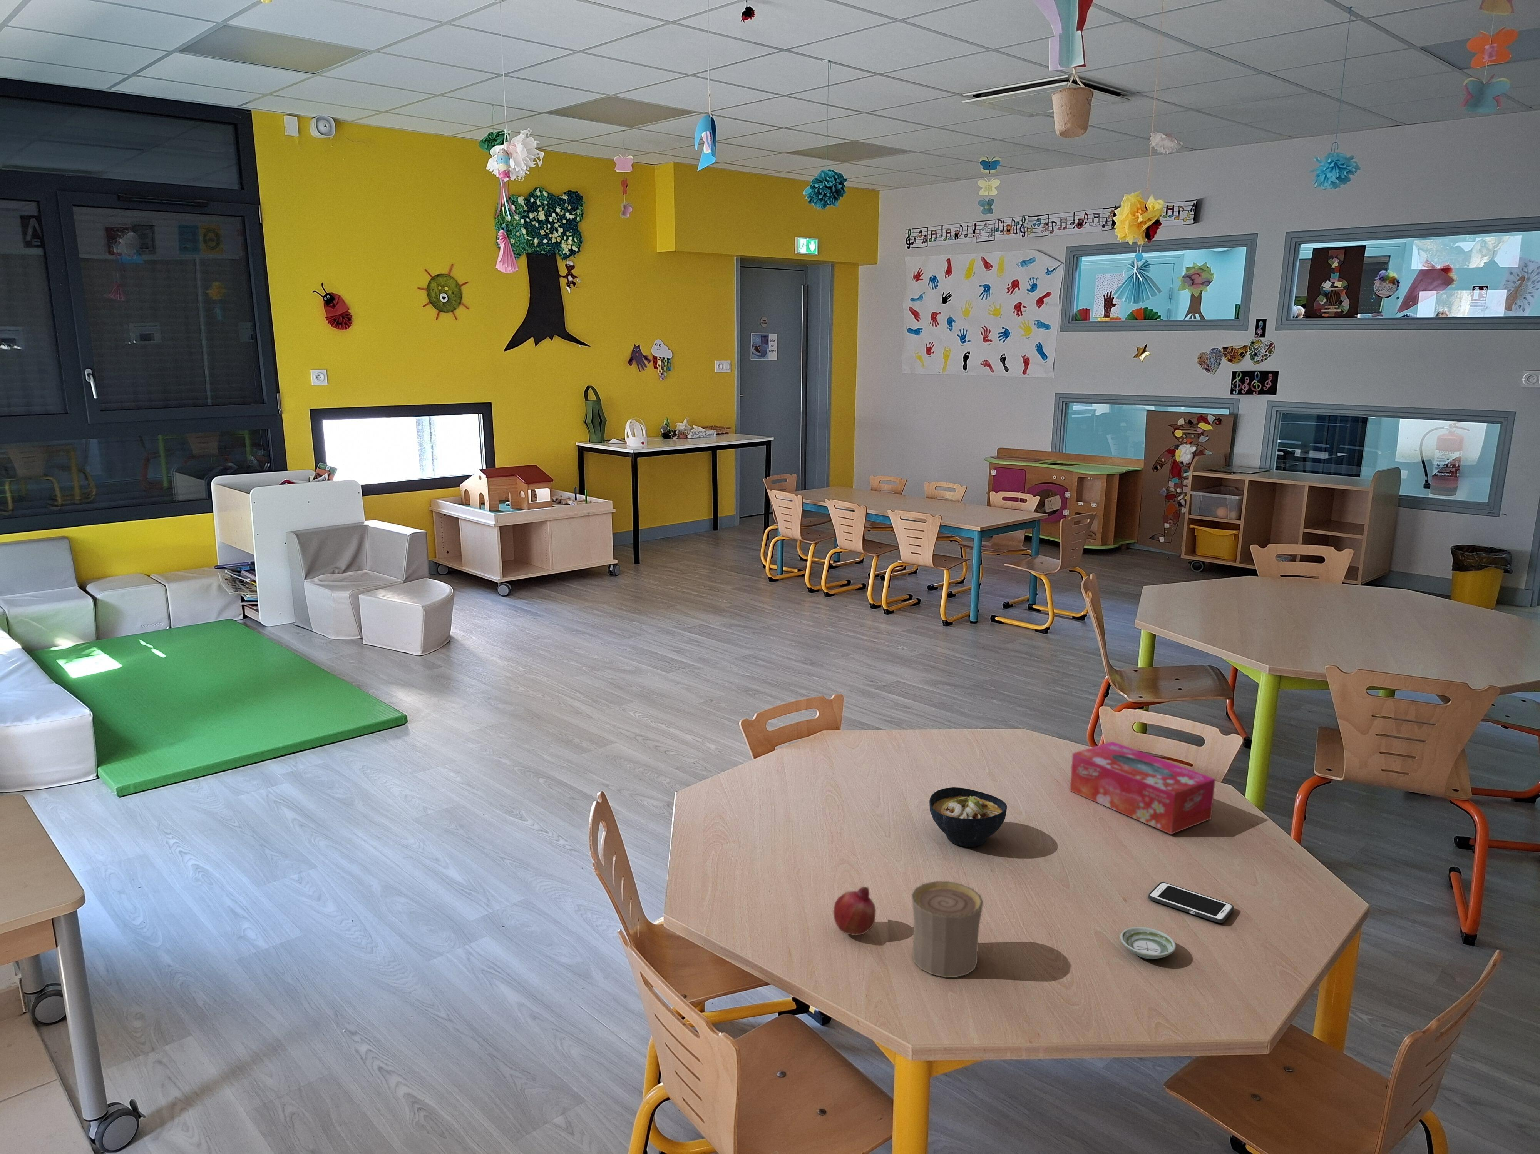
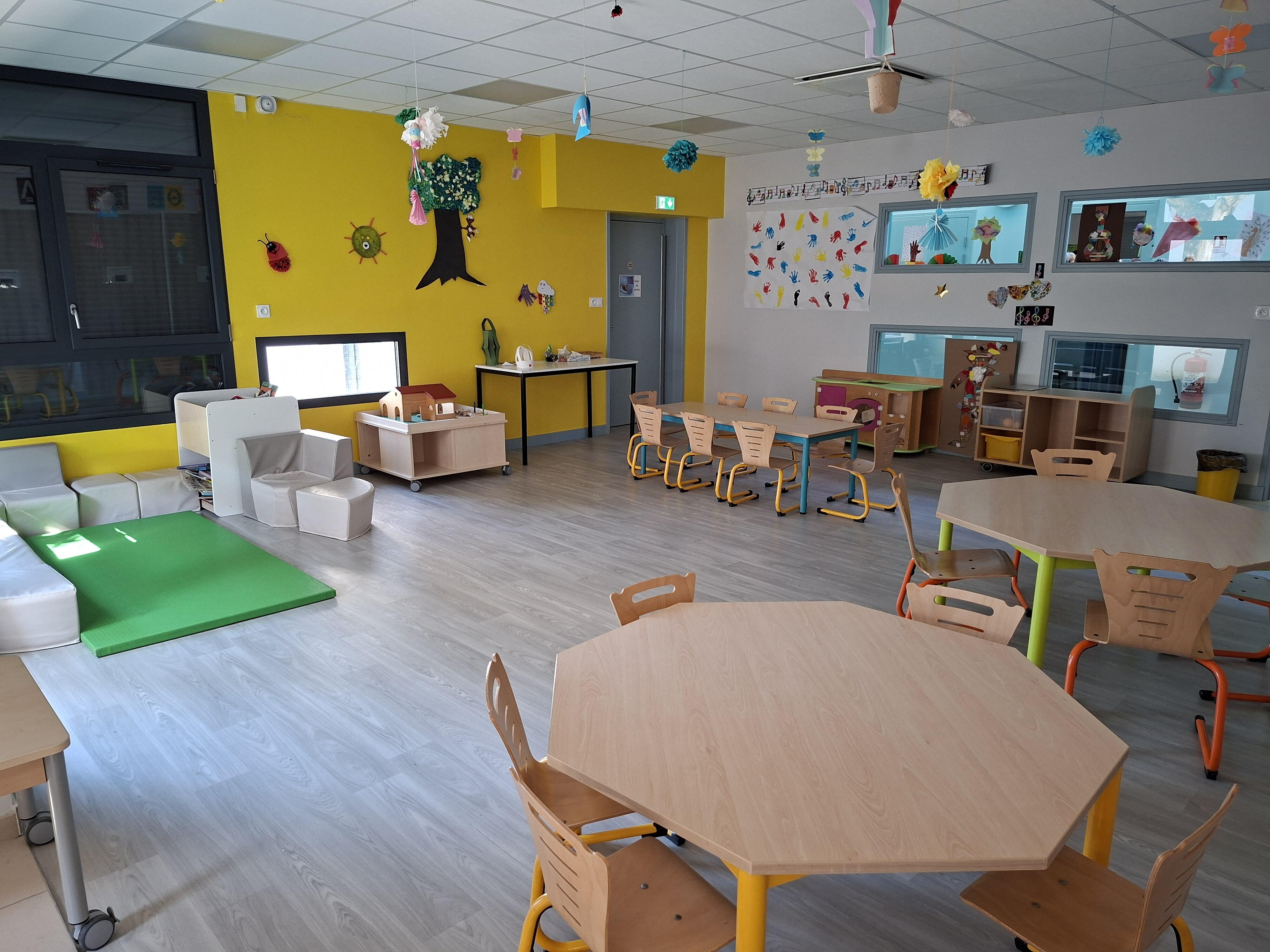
- tissue box [1070,741,1216,835]
- cell phone [1147,881,1234,924]
- cup [912,881,983,977]
- bowl [929,787,1008,847]
- fruit [833,886,877,936]
- saucer [1119,926,1176,960]
